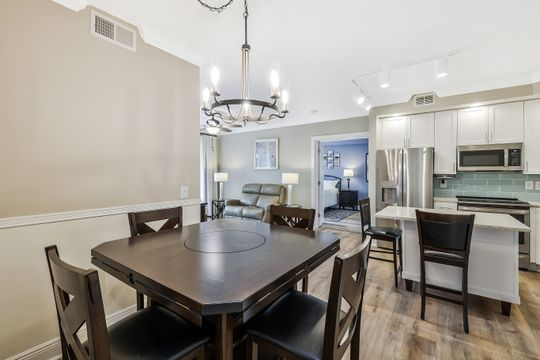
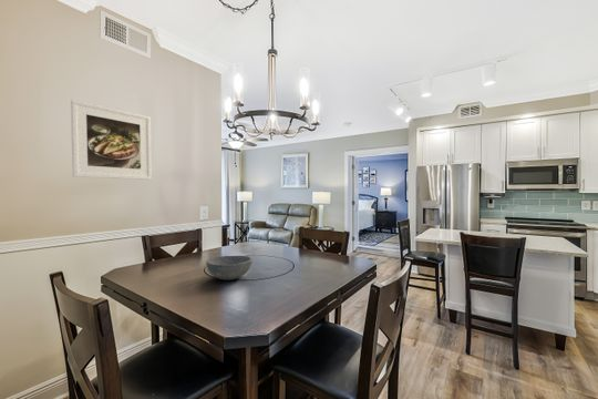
+ bowl [205,255,252,282]
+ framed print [70,99,153,181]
